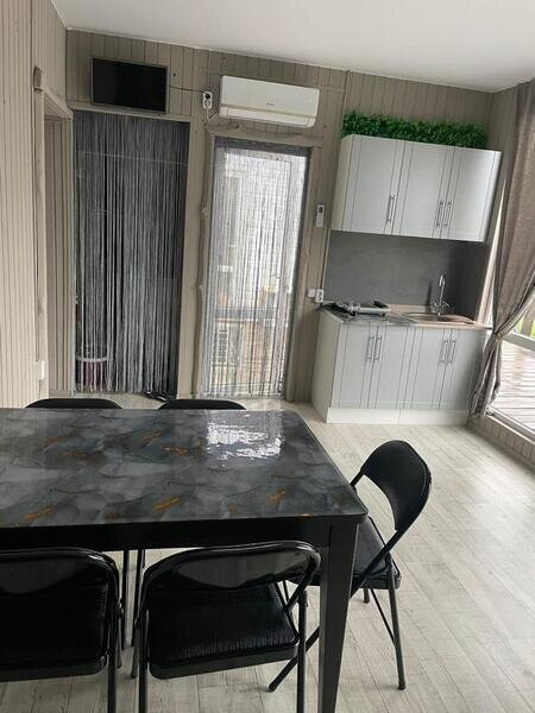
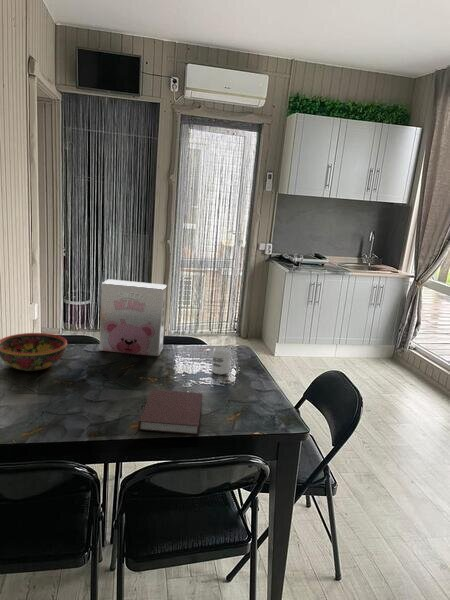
+ notebook [138,388,203,436]
+ cereal box [99,278,168,357]
+ cup [211,347,231,375]
+ bowl [0,332,68,372]
